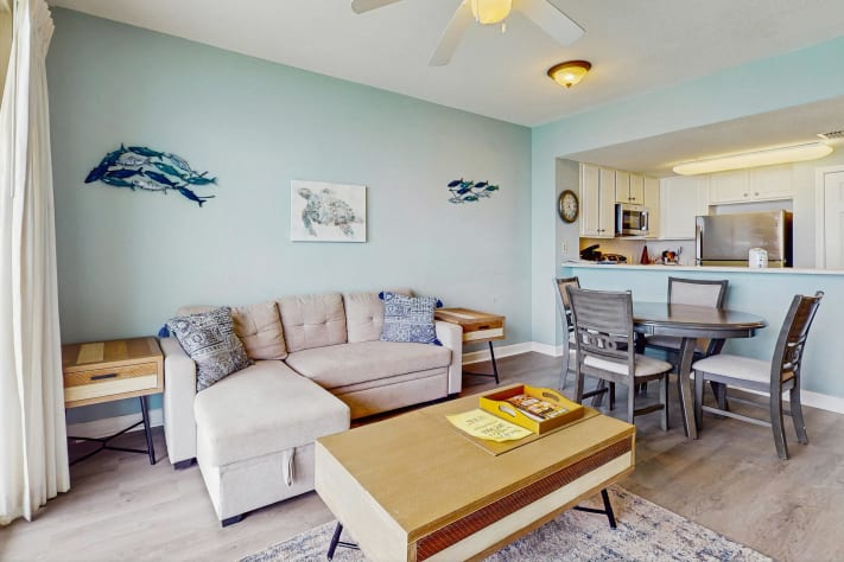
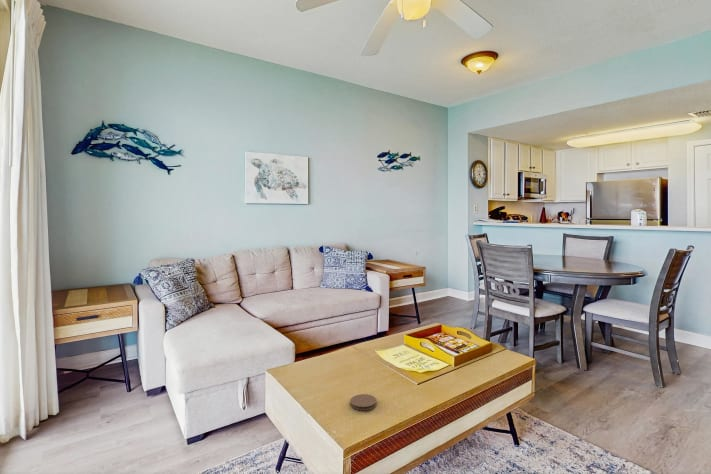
+ coaster [349,393,378,411]
